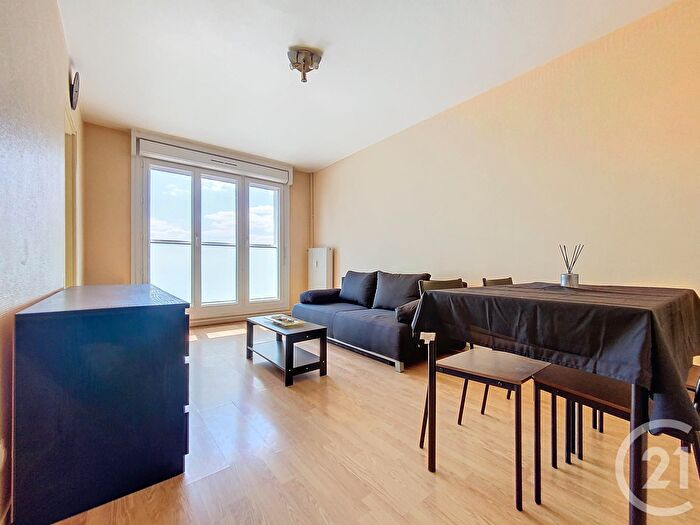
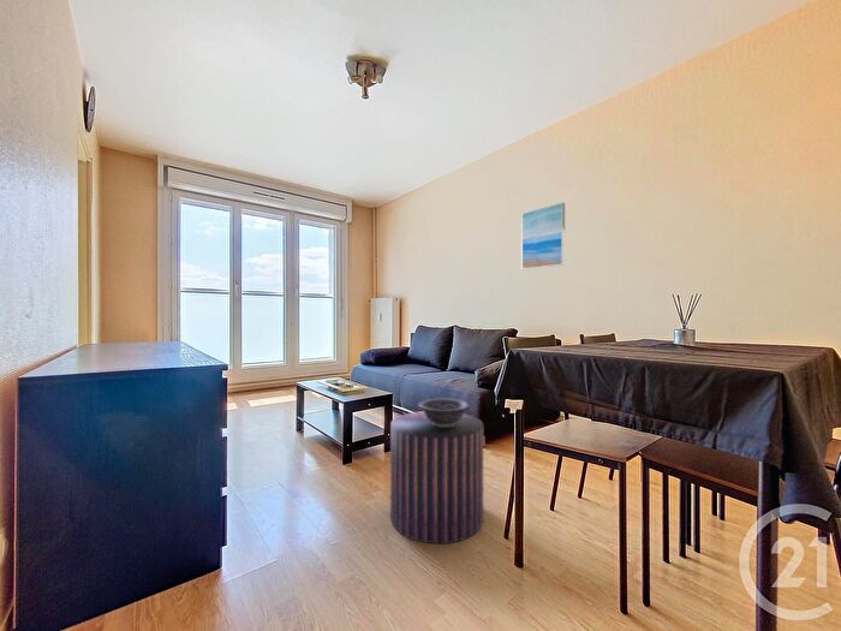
+ wall art [520,201,566,272]
+ decorative bowl [417,397,471,427]
+ pouf [389,410,484,544]
